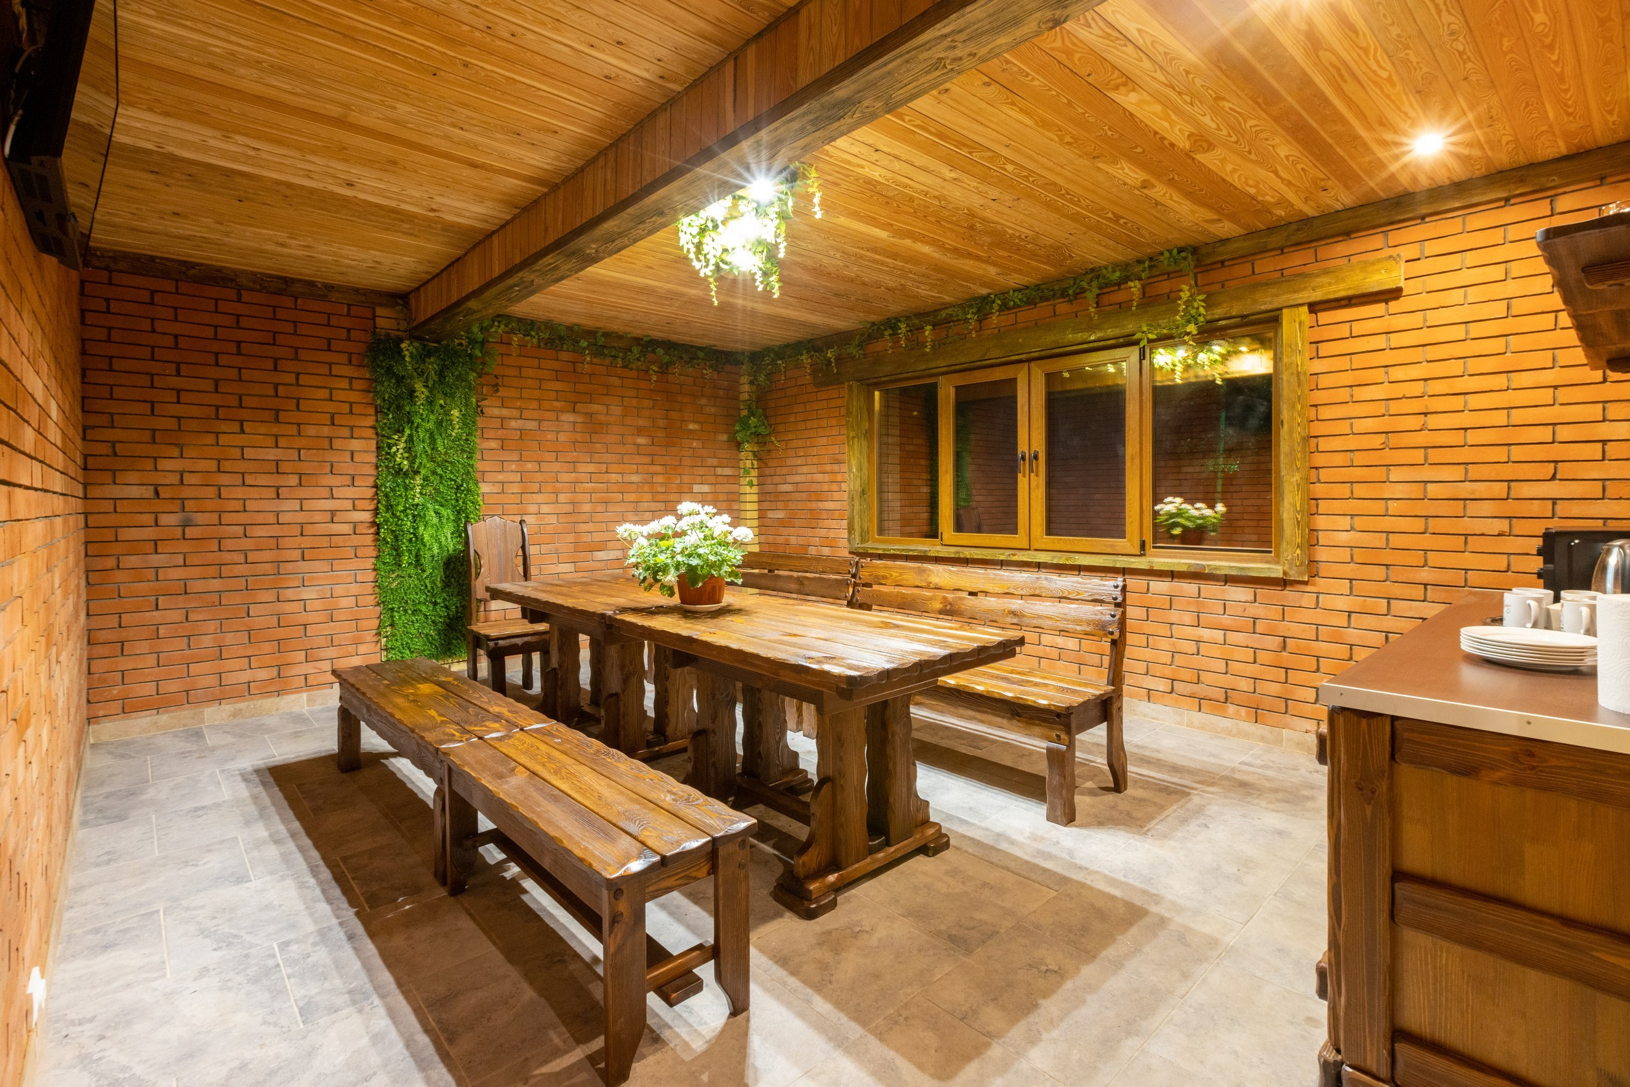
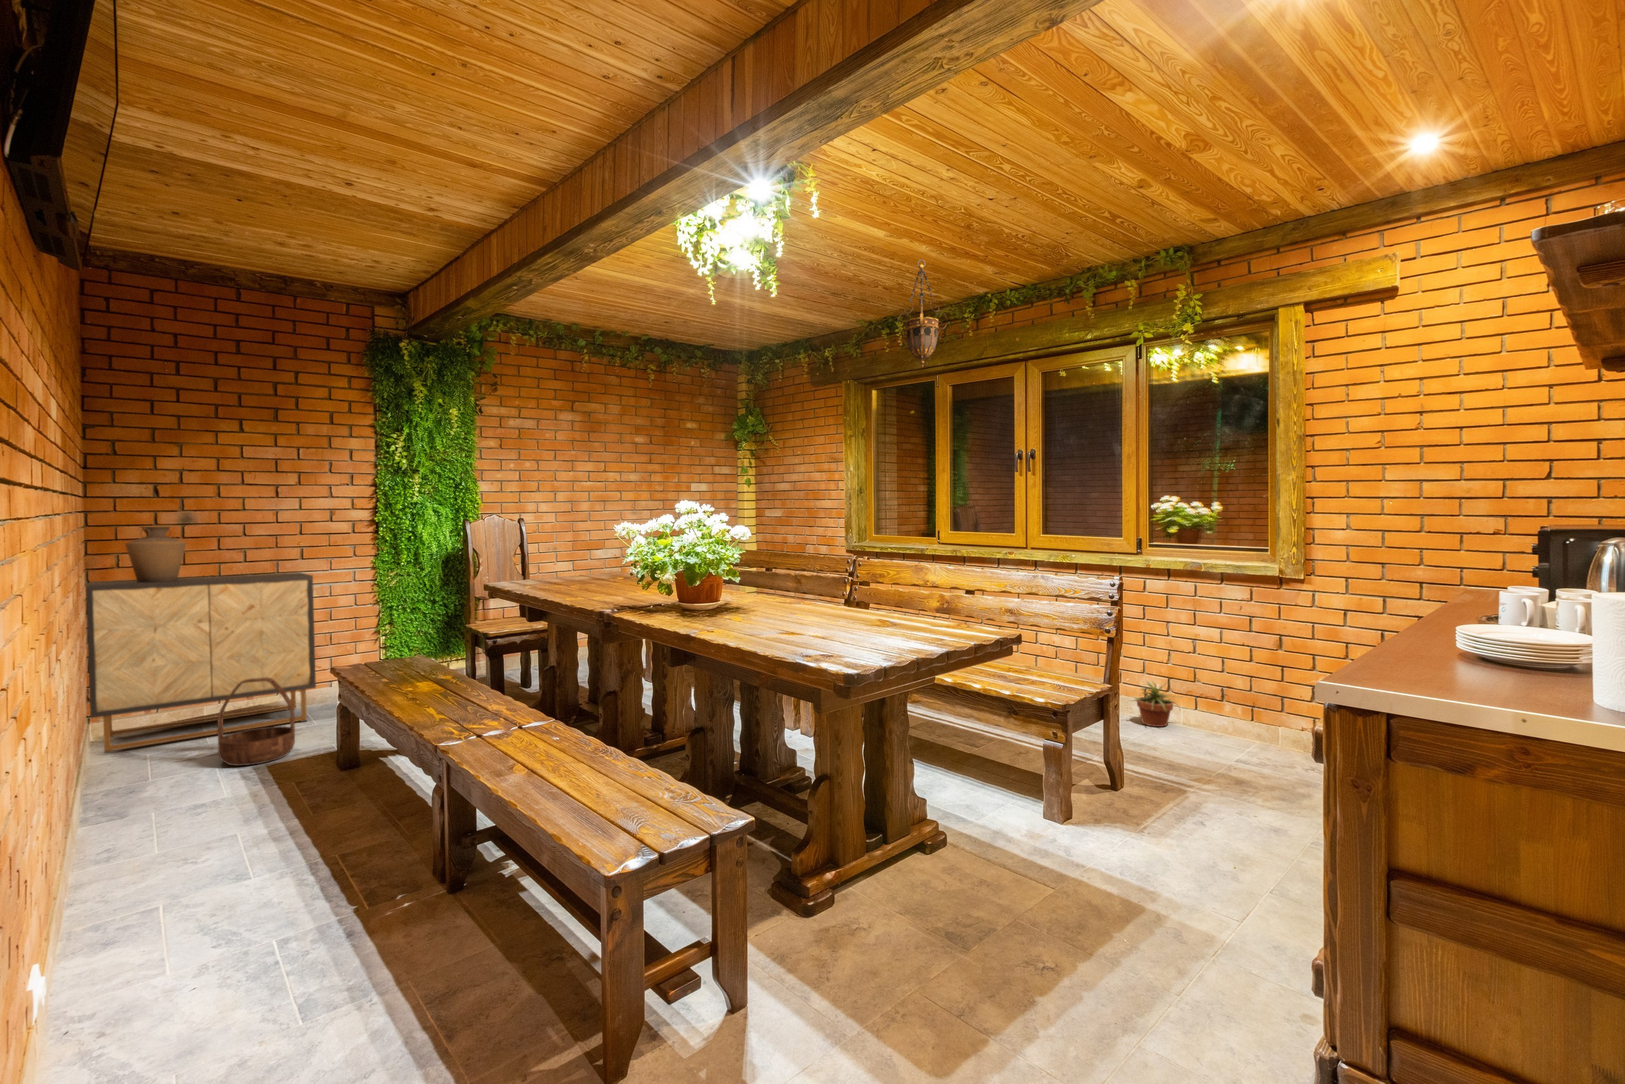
+ hanging lantern [897,259,947,369]
+ basket [217,678,295,767]
+ vase [125,525,188,582]
+ potted plant [1126,680,1186,727]
+ cabinet [85,572,317,754]
